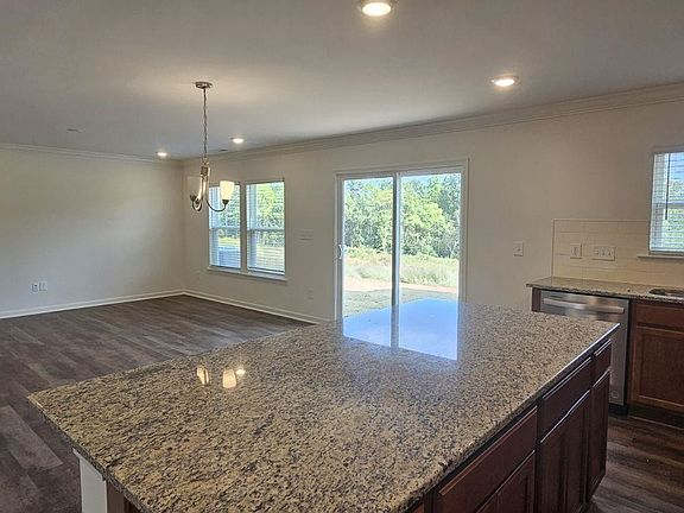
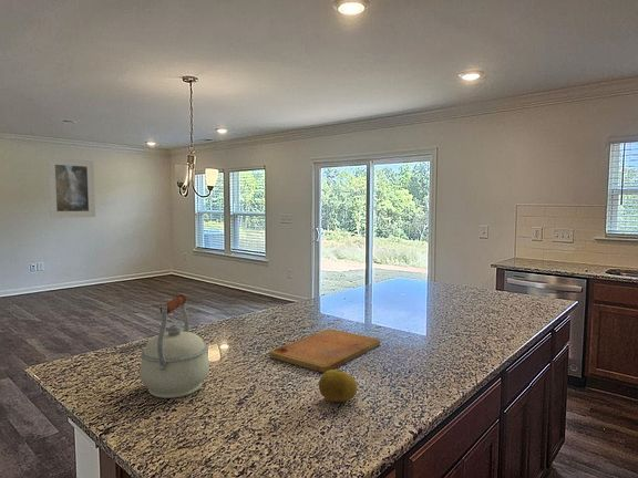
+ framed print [47,157,96,219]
+ cutting board [268,328,381,373]
+ kettle [138,293,210,399]
+ fruit [318,368,358,403]
